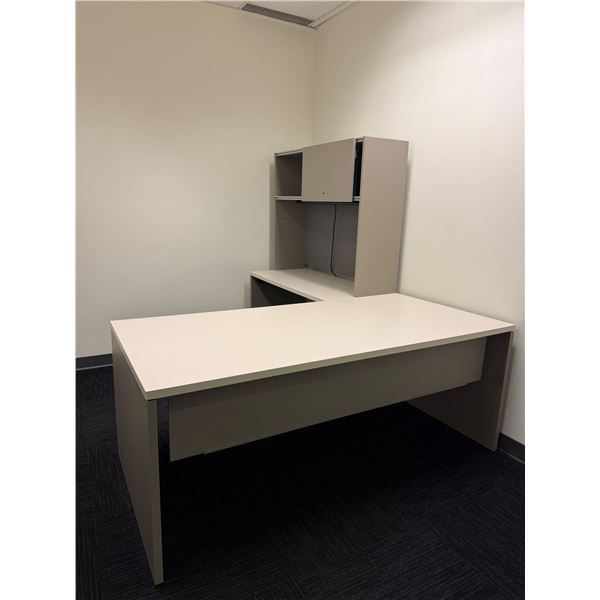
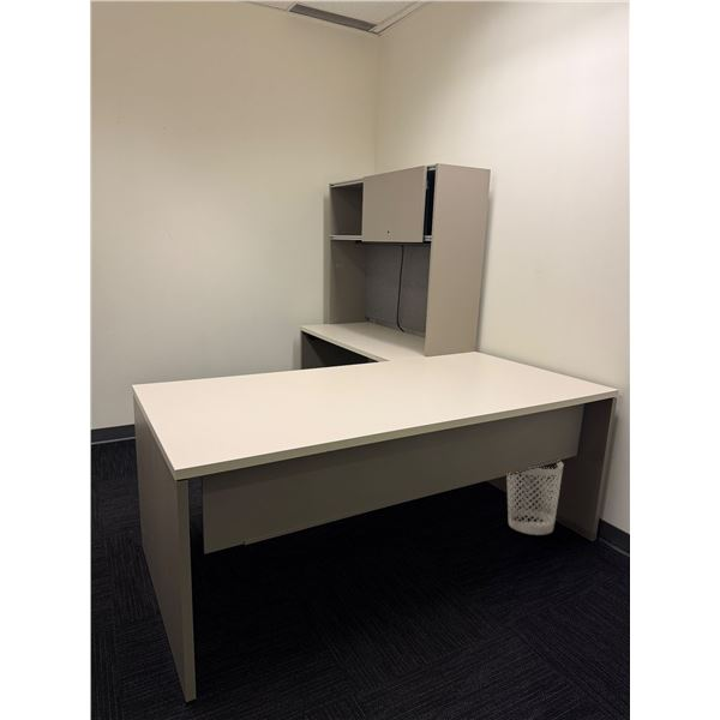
+ wastebasket [505,461,564,536]
